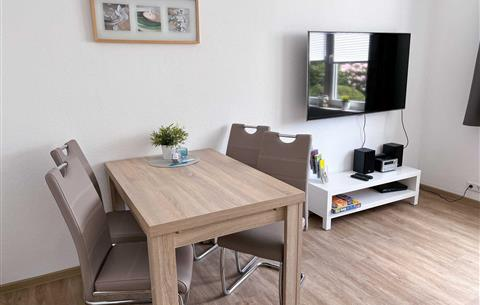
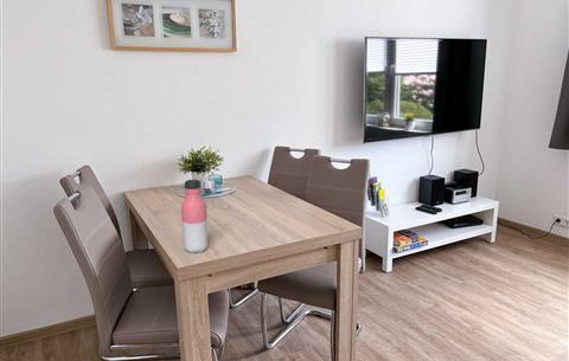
+ water bottle [180,178,210,254]
